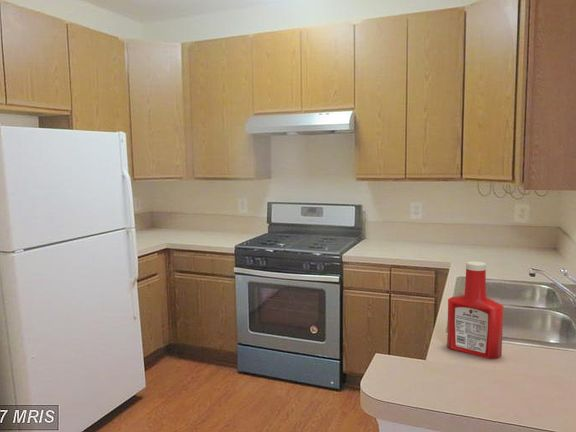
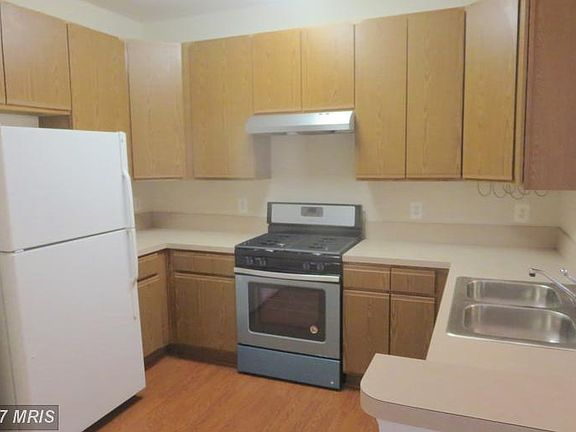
- soap bottle [446,260,504,360]
